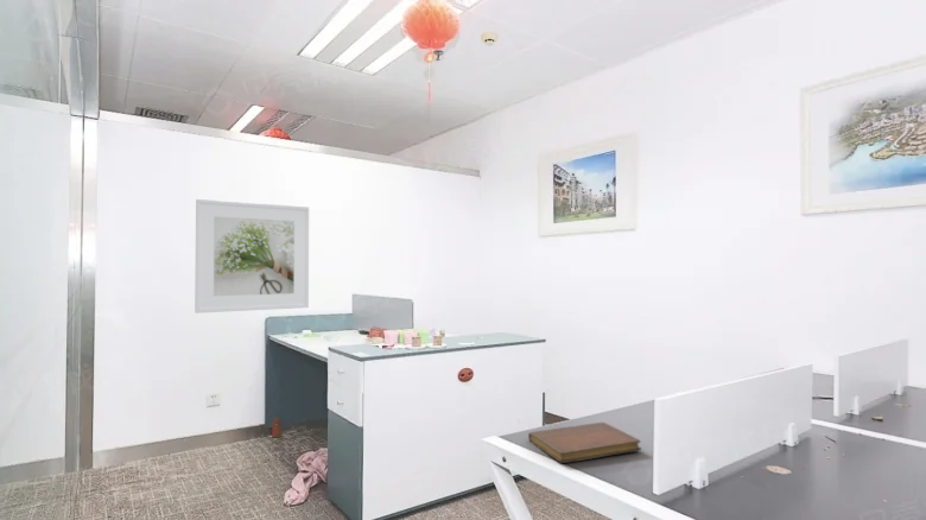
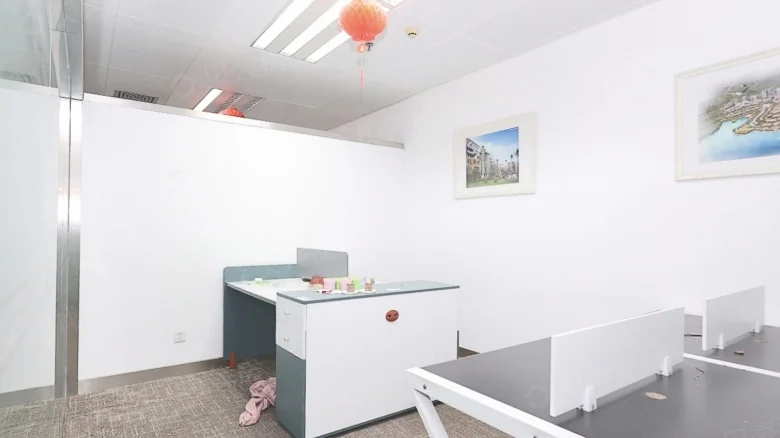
- notebook [527,421,642,464]
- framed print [194,198,310,315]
